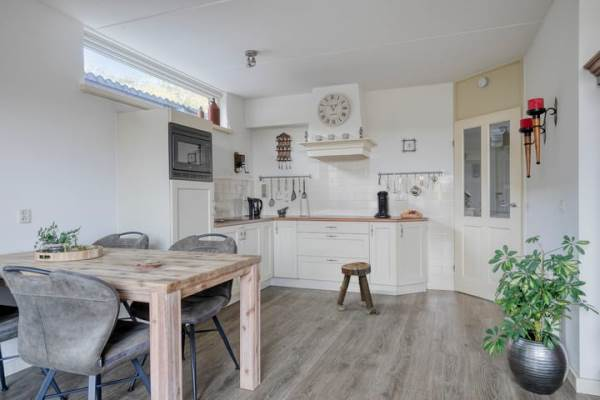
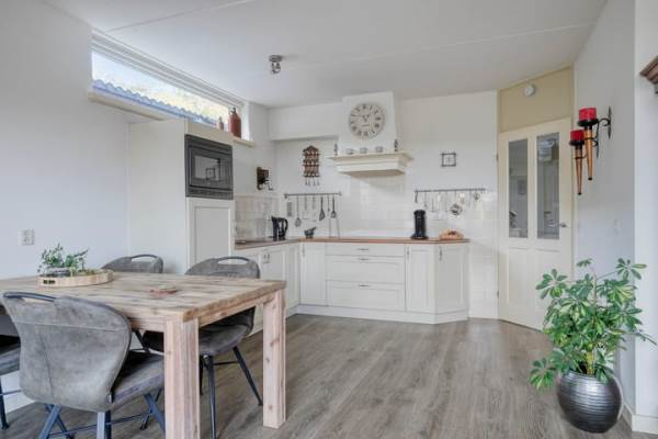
- stool [335,261,380,316]
